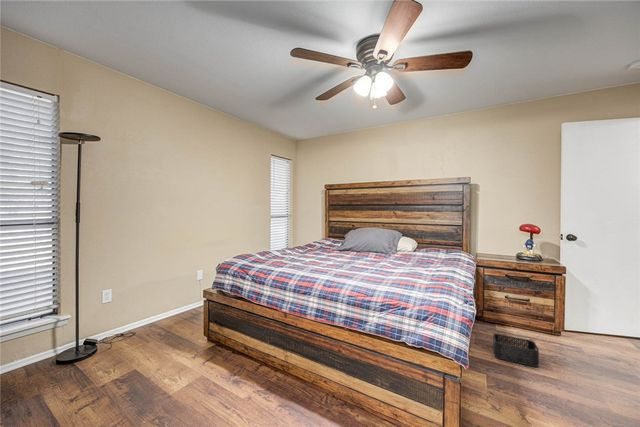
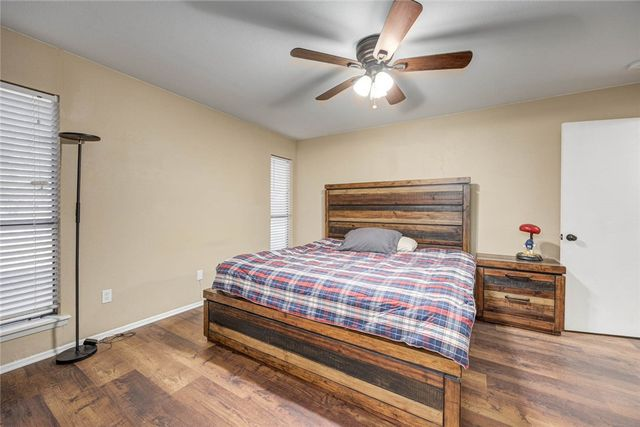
- storage bin [492,333,540,368]
